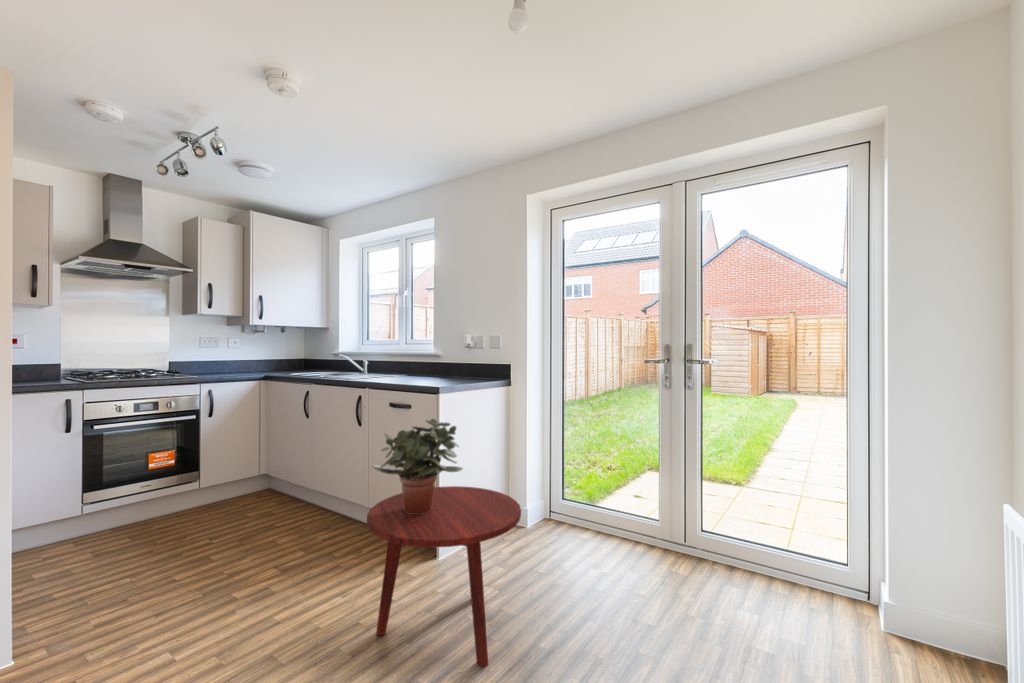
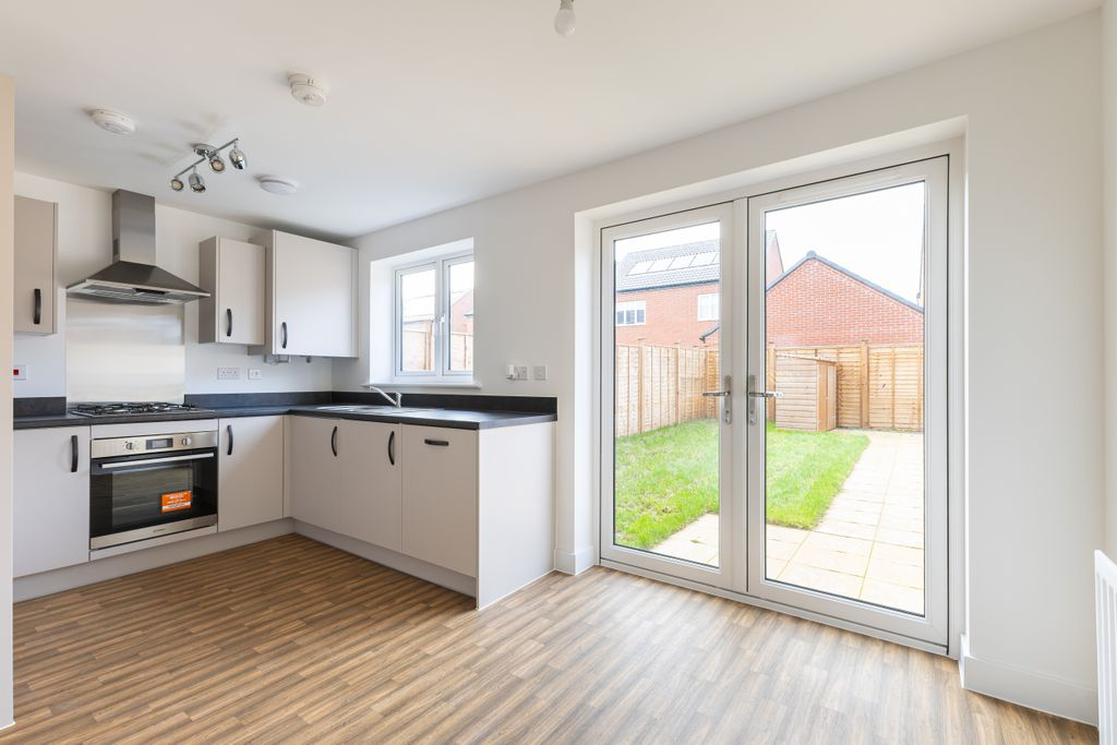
- side table [366,485,522,669]
- potted plant [371,417,464,515]
